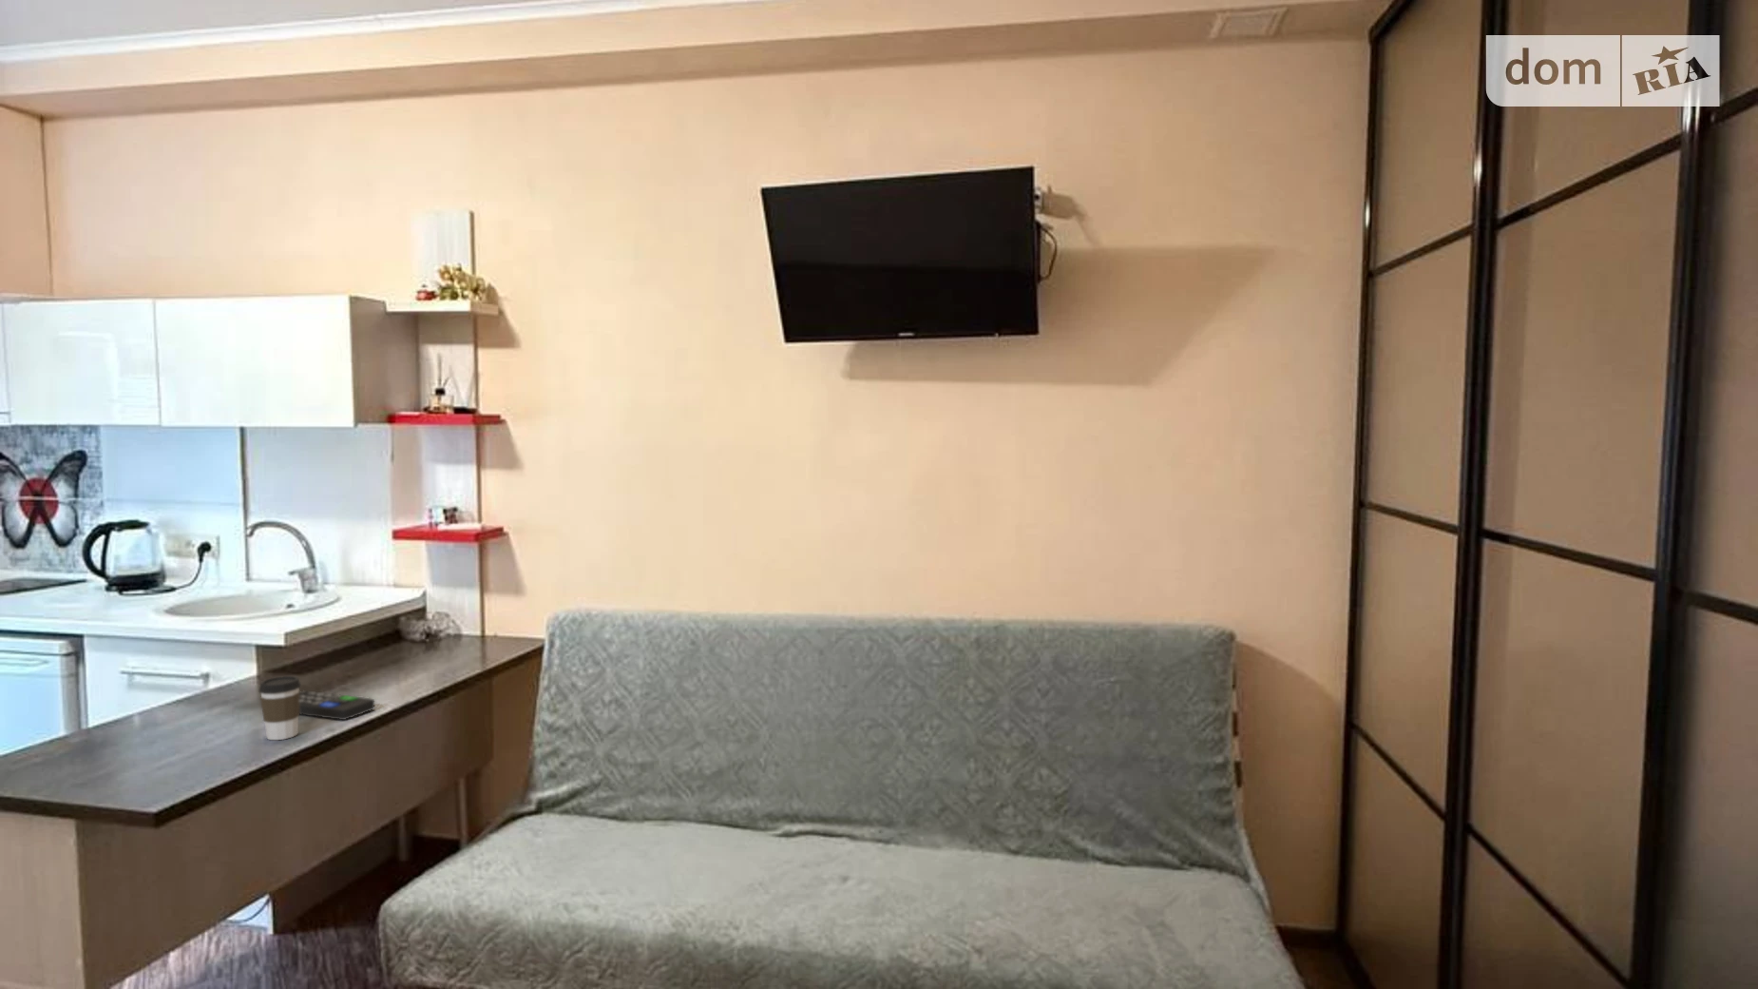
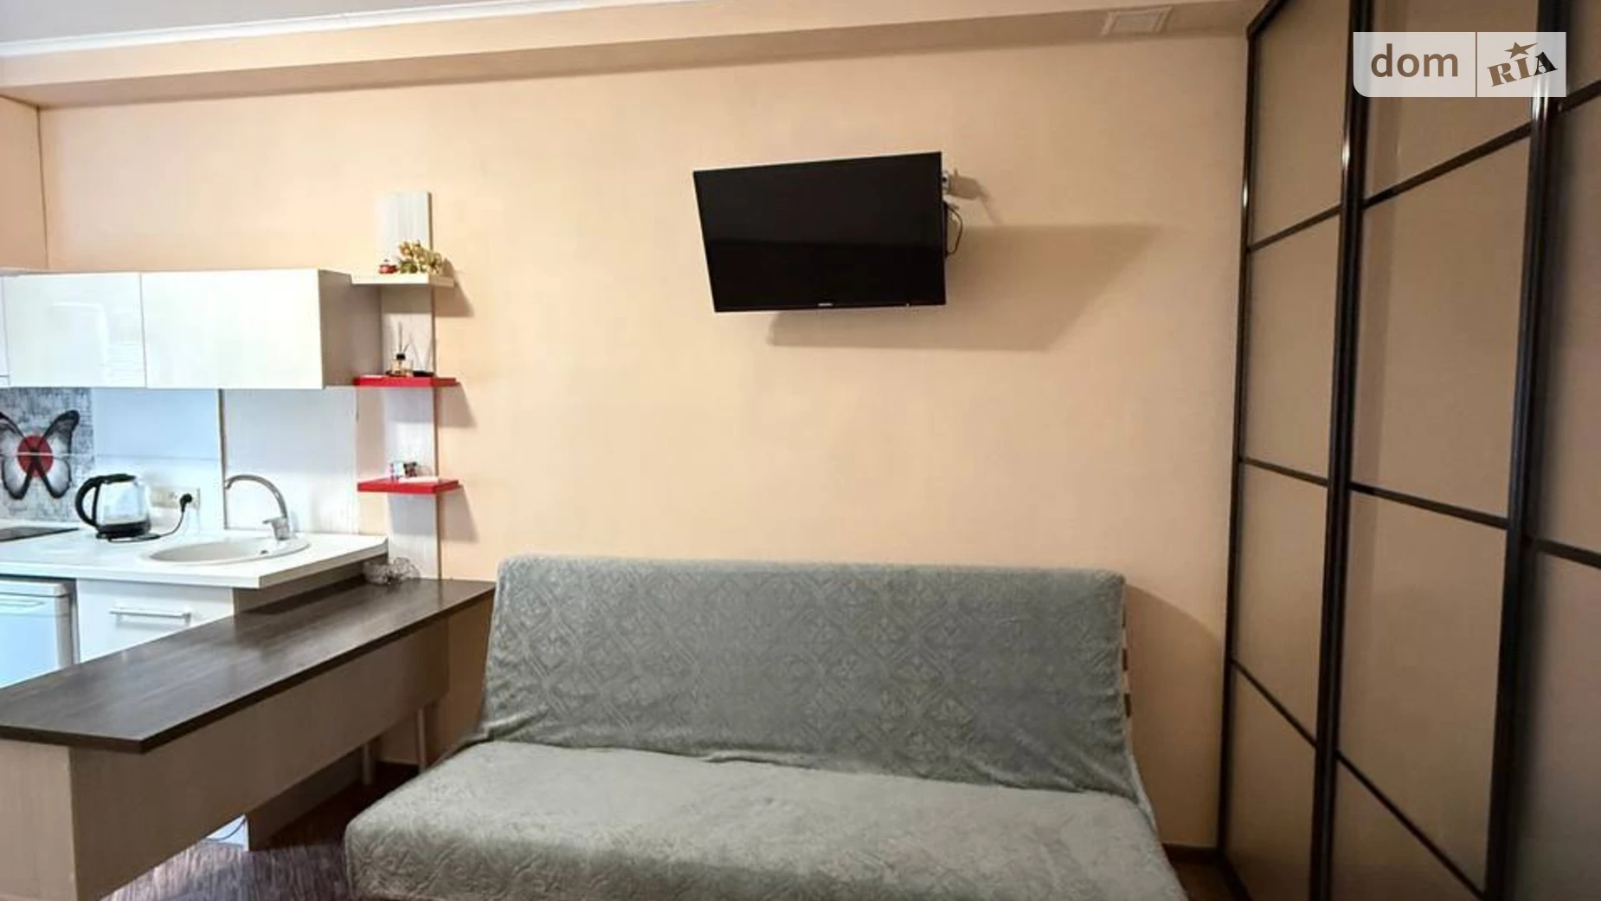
- remote control [299,690,376,721]
- coffee cup [258,675,302,740]
